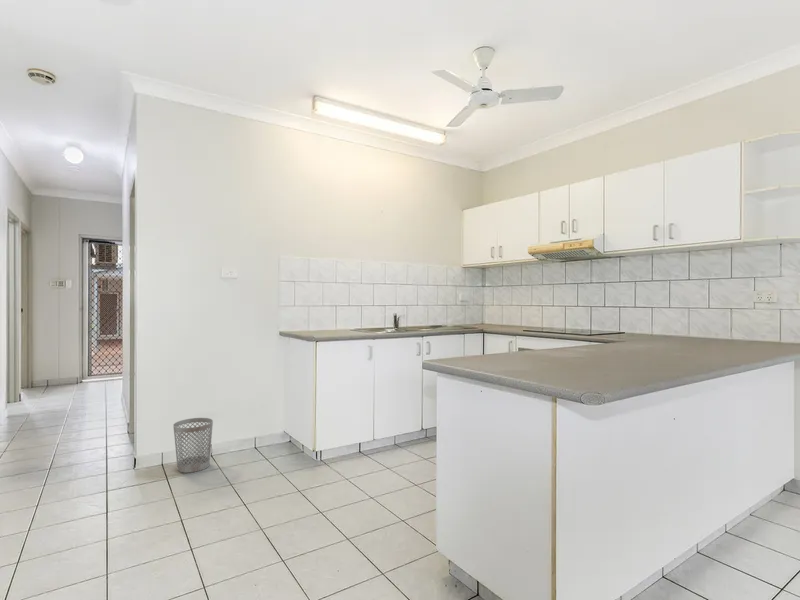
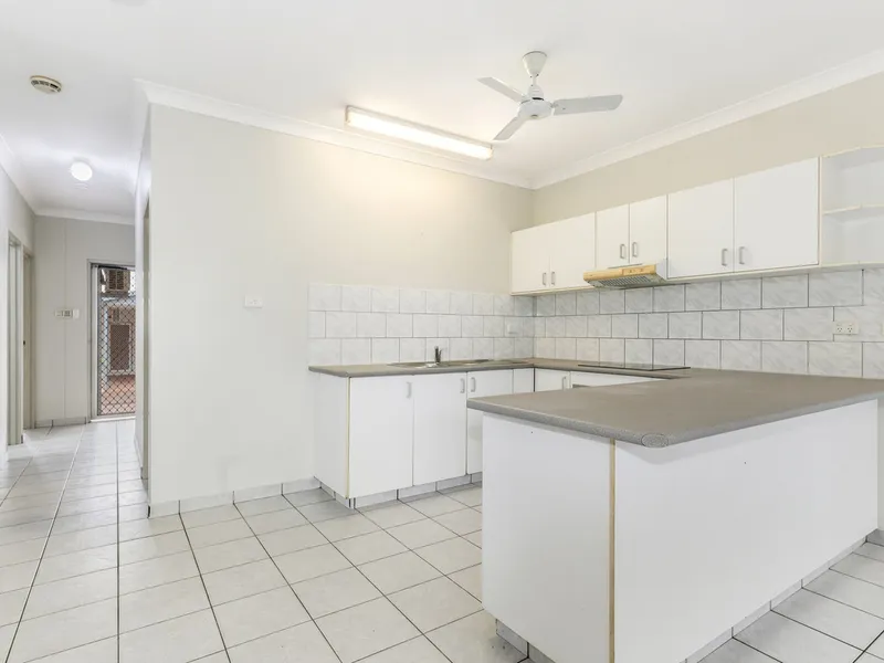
- wastebasket [172,417,214,473]
